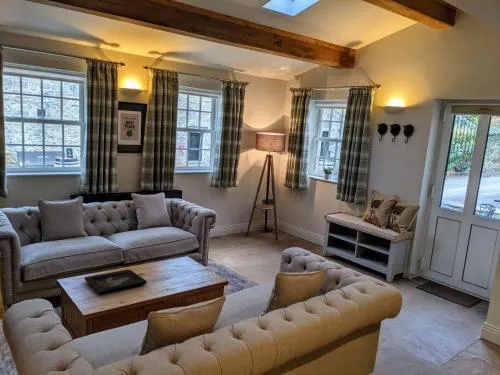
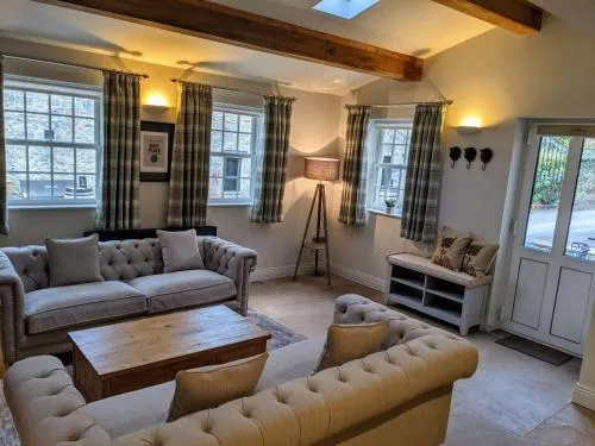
- decorative tray [83,269,148,295]
